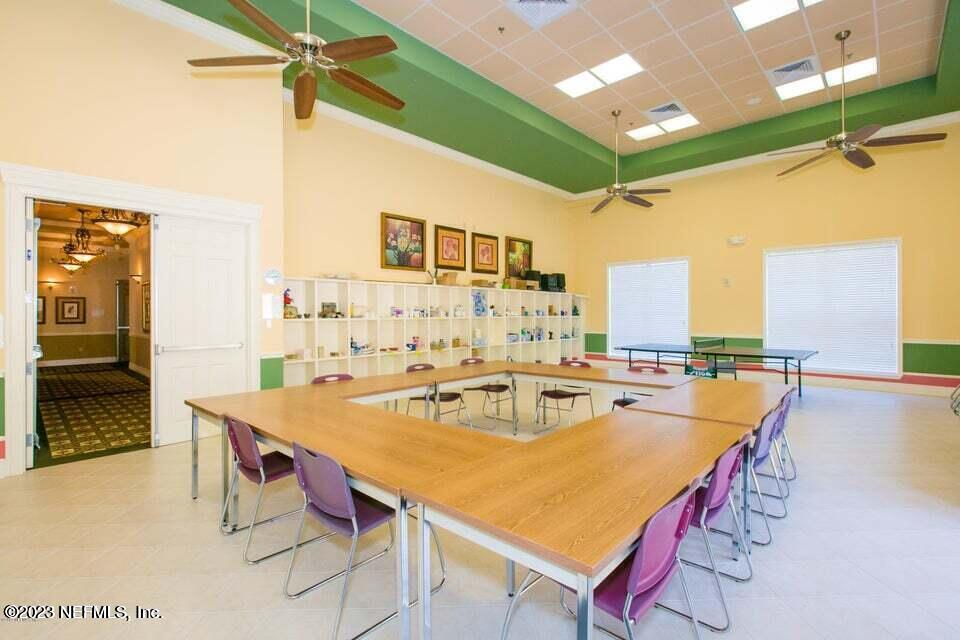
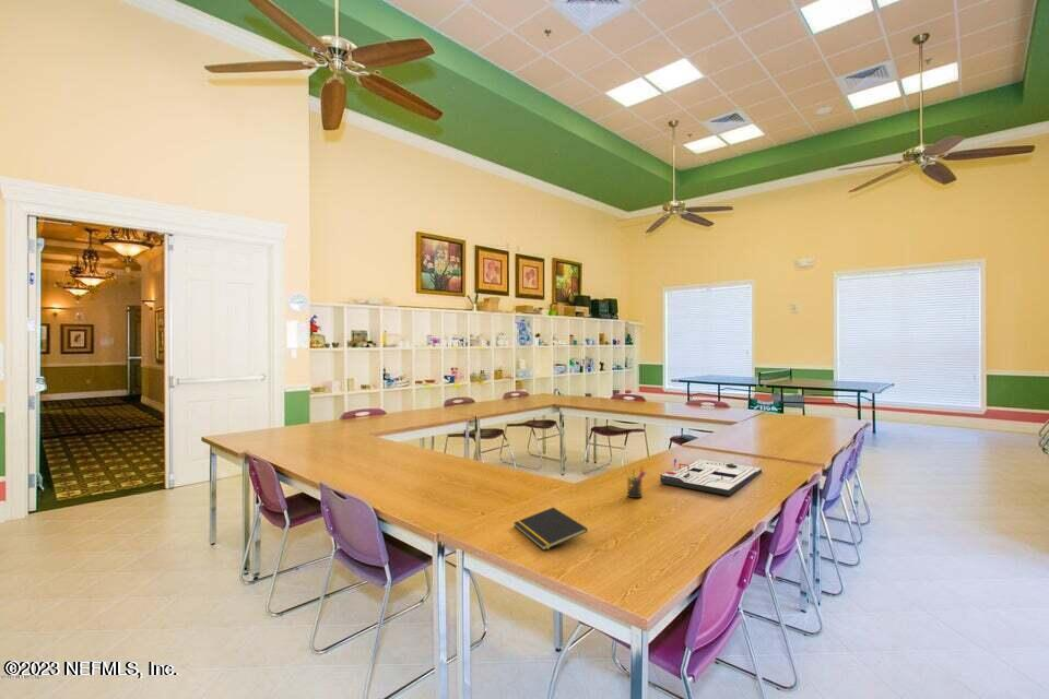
+ board game [659,458,763,497]
+ notepad [512,507,589,552]
+ pen holder [624,465,647,499]
